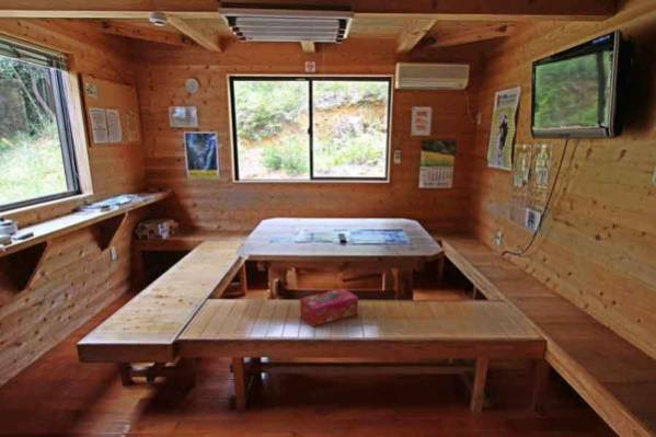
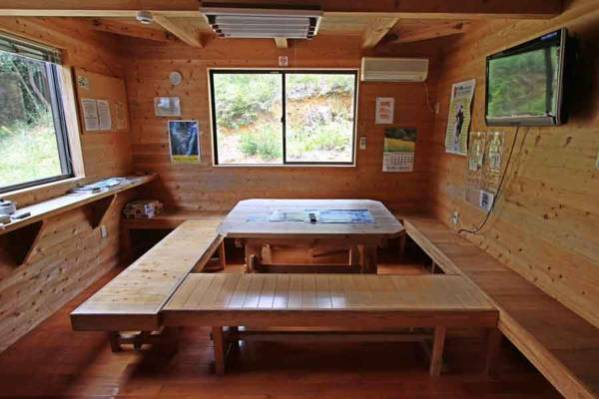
- tissue box [299,287,359,327]
